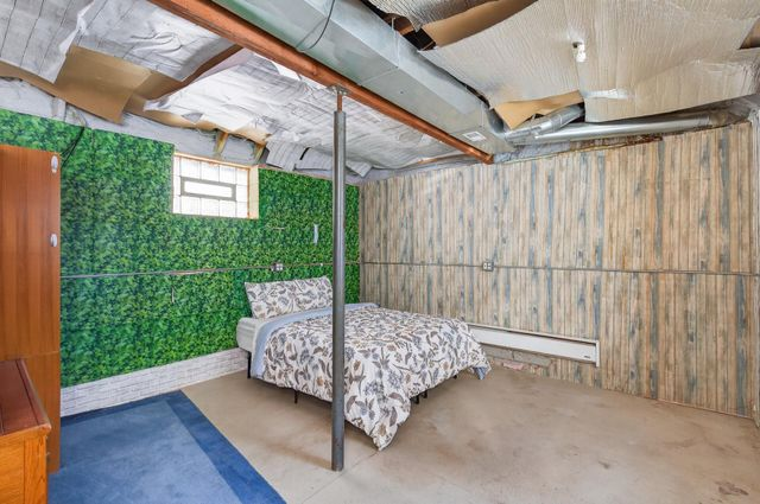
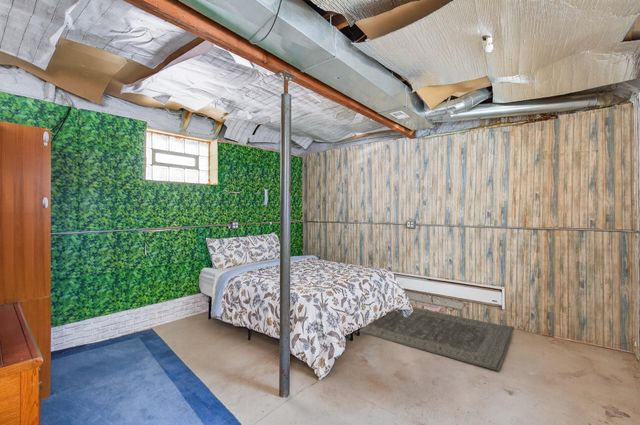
+ rug [358,307,515,371]
